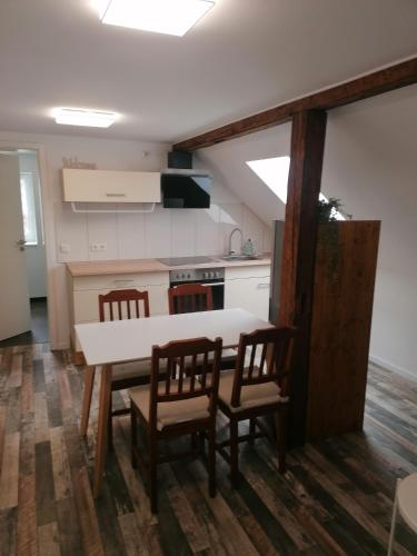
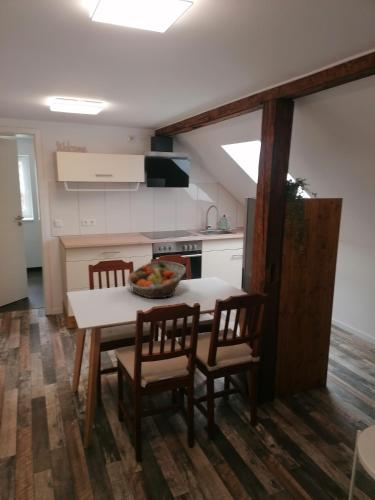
+ fruit basket [126,260,187,299]
